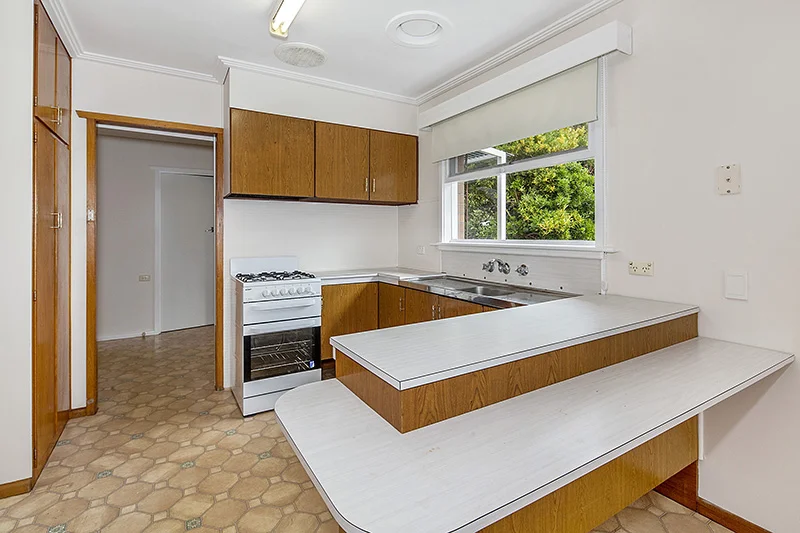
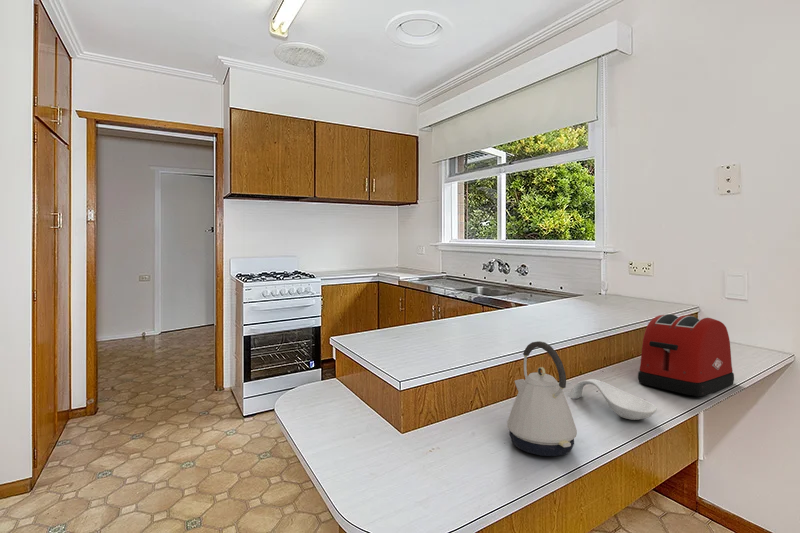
+ toaster [637,313,735,397]
+ spoon rest [570,378,658,421]
+ kettle [506,340,578,457]
